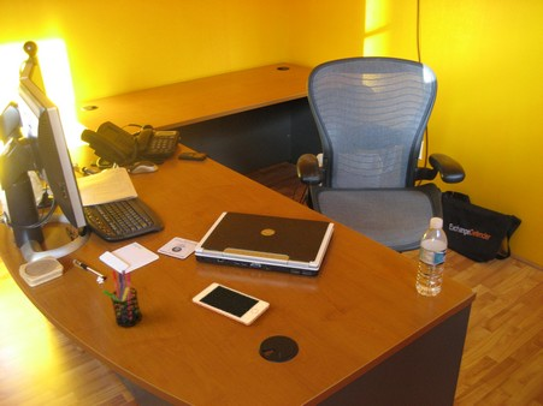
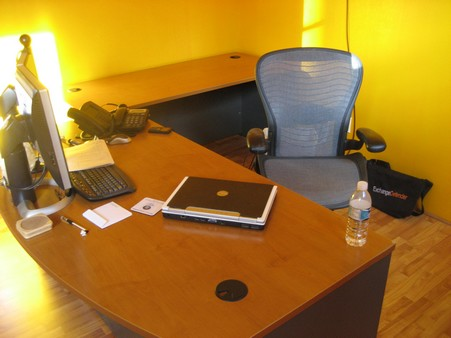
- cell phone [191,282,271,327]
- pen holder [101,269,143,328]
